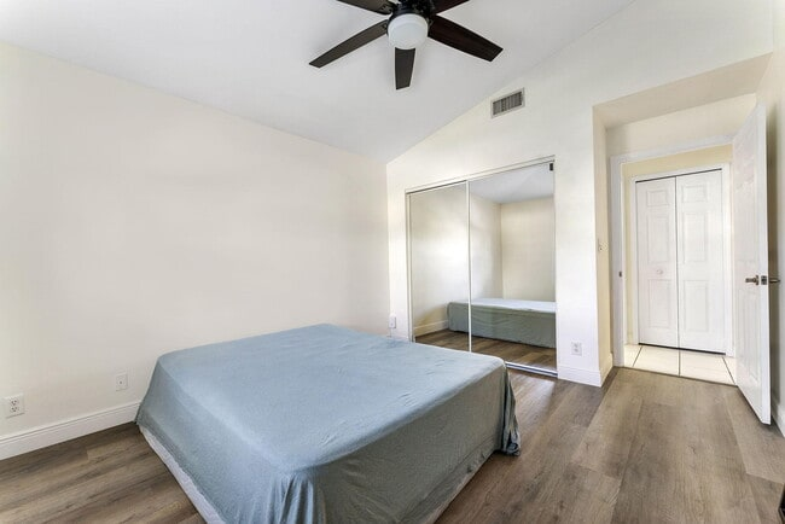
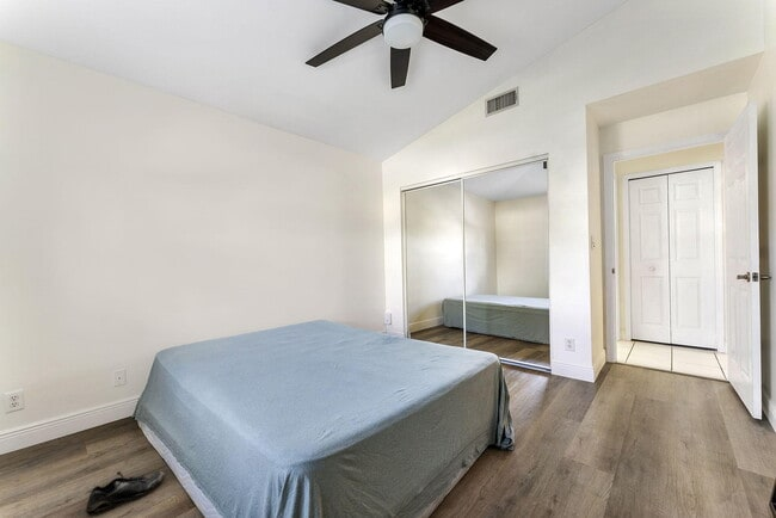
+ shoe [85,470,166,516]
